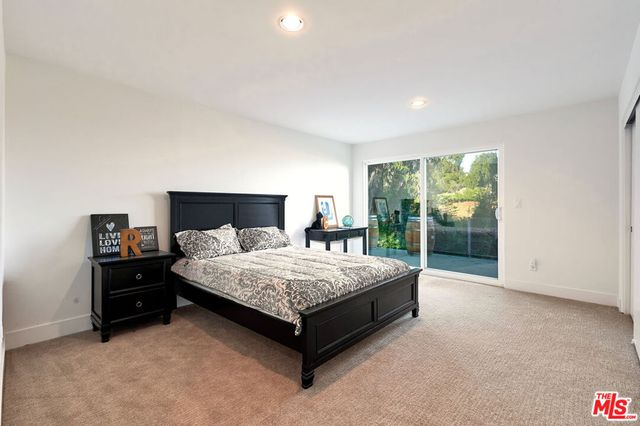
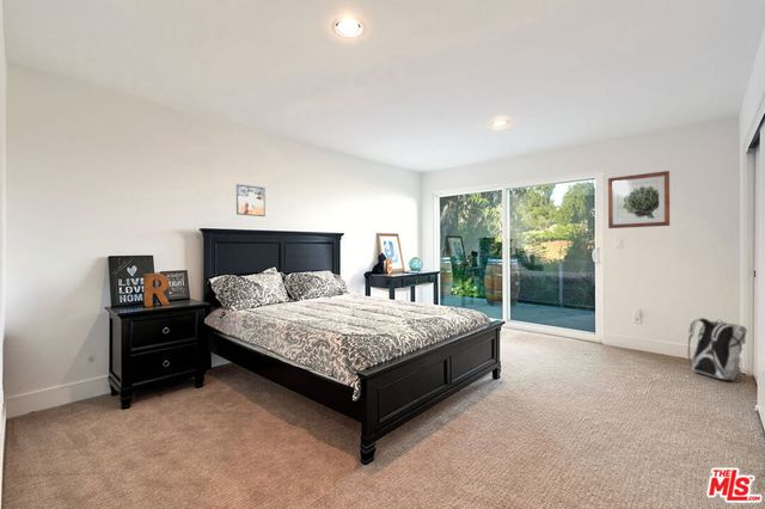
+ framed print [235,183,267,217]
+ wall art [607,170,671,229]
+ backpack [687,317,748,381]
